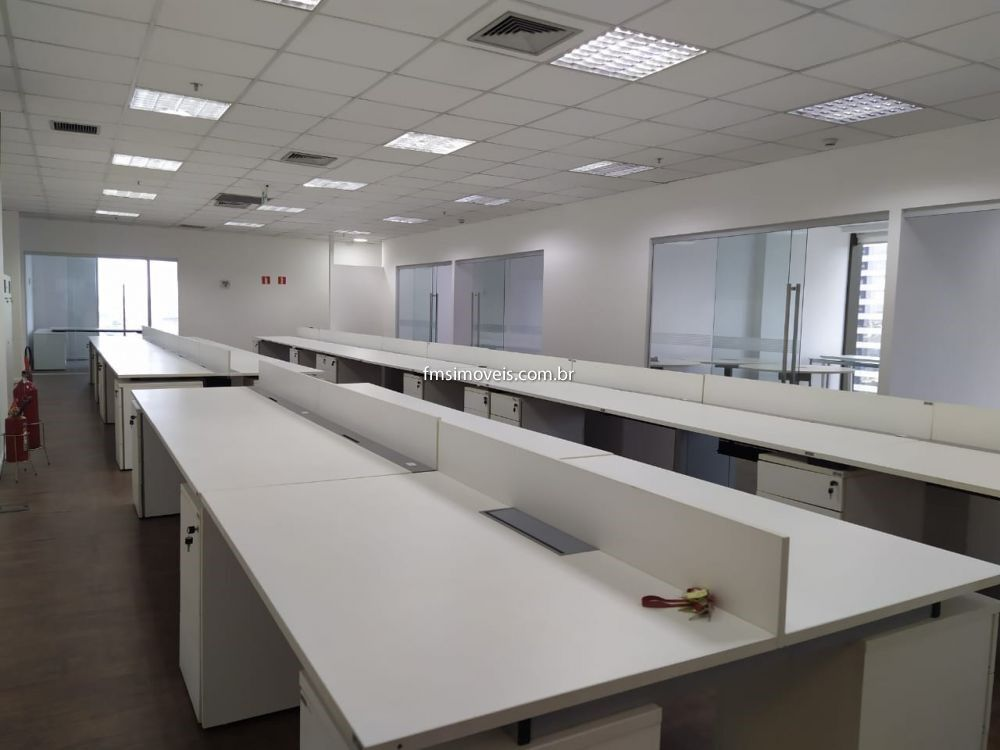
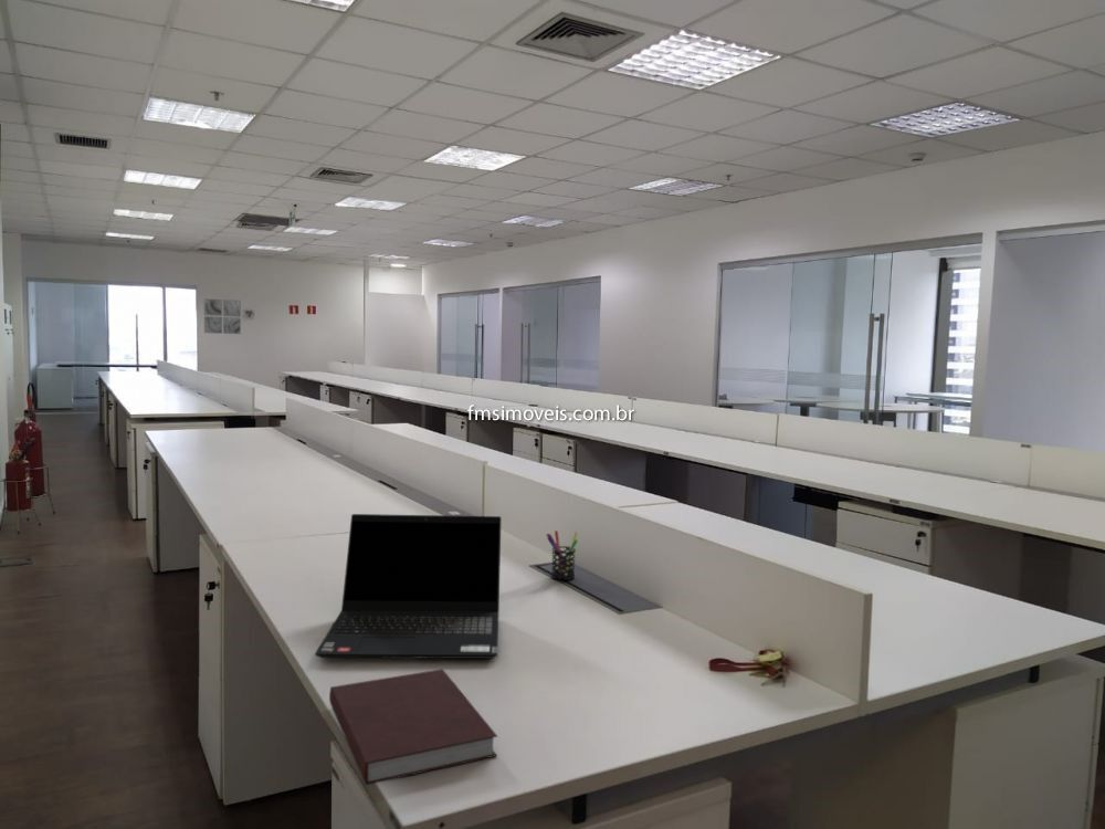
+ notebook [328,668,498,786]
+ pen holder [545,529,579,581]
+ wall art [203,297,242,335]
+ laptop computer [314,513,503,660]
